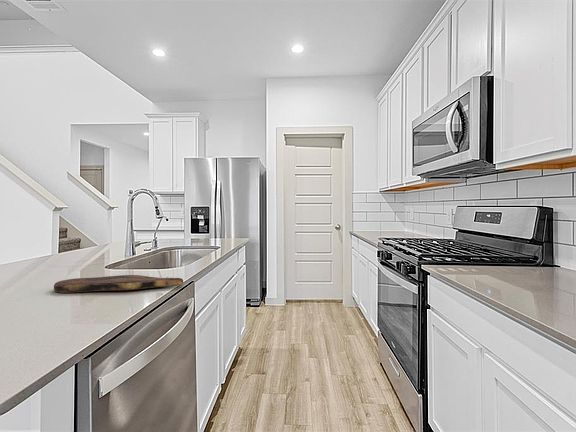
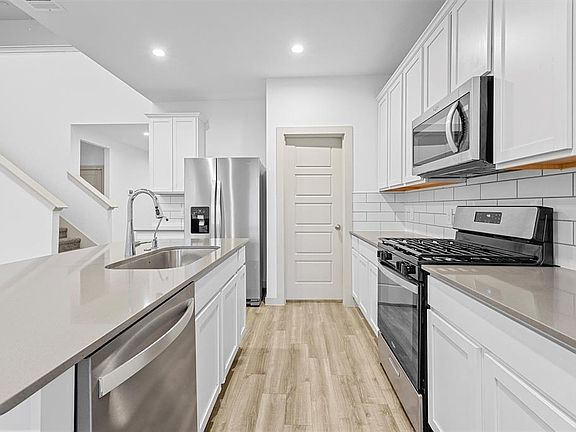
- cutting board [53,274,184,294]
